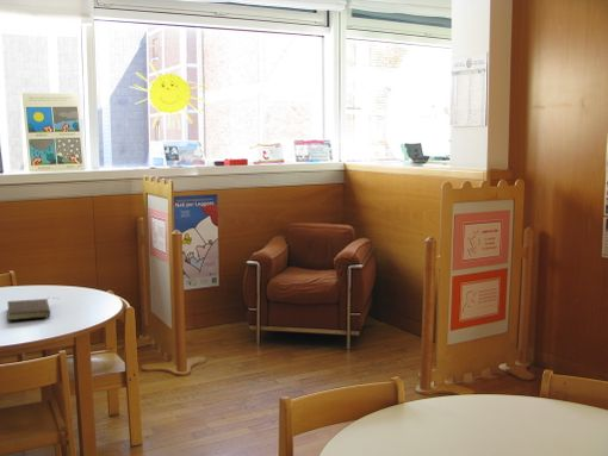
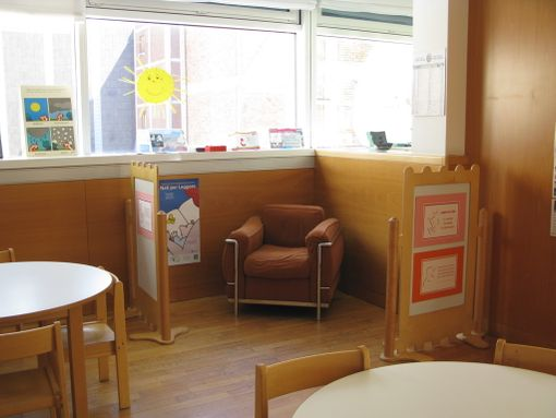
- book [6,296,58,321]
